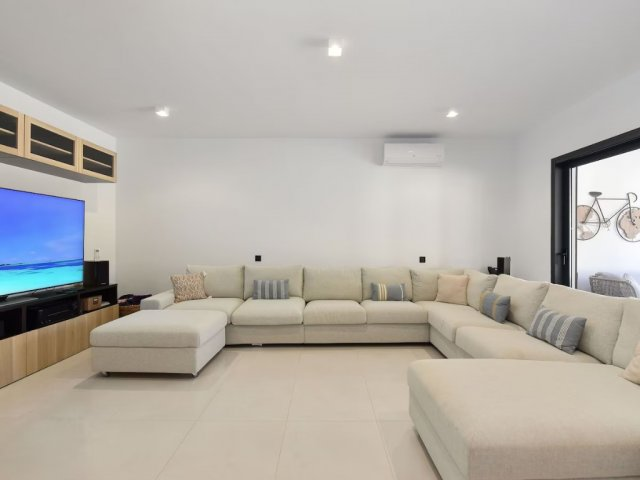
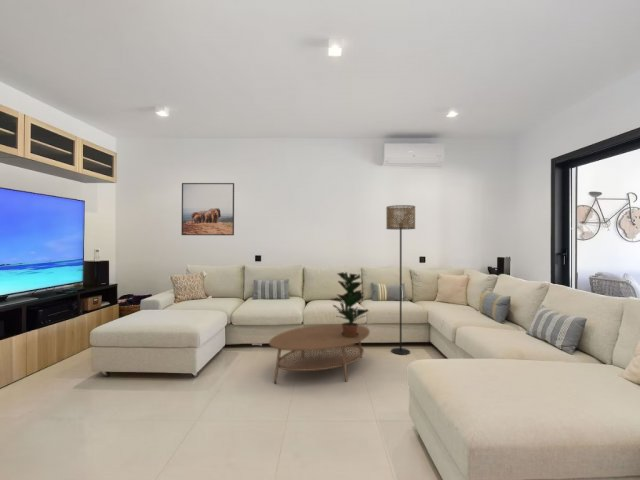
+ coffee table [268,323,371,384]
+ floor lamp [385,204,416,356]
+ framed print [181,182,235,236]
+ potted plant [330,271,370,338]
